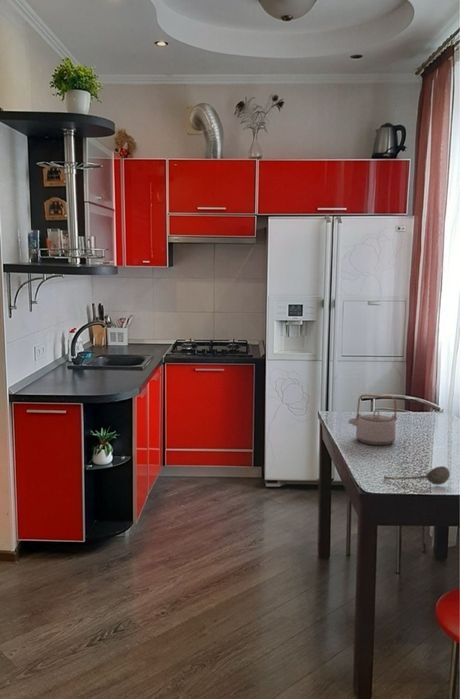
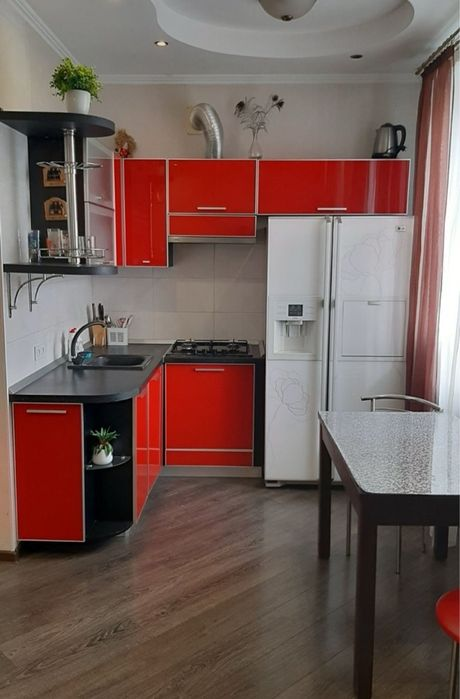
- teapot [347,393,398,446]
- soupspoon [383,465,451,486]
